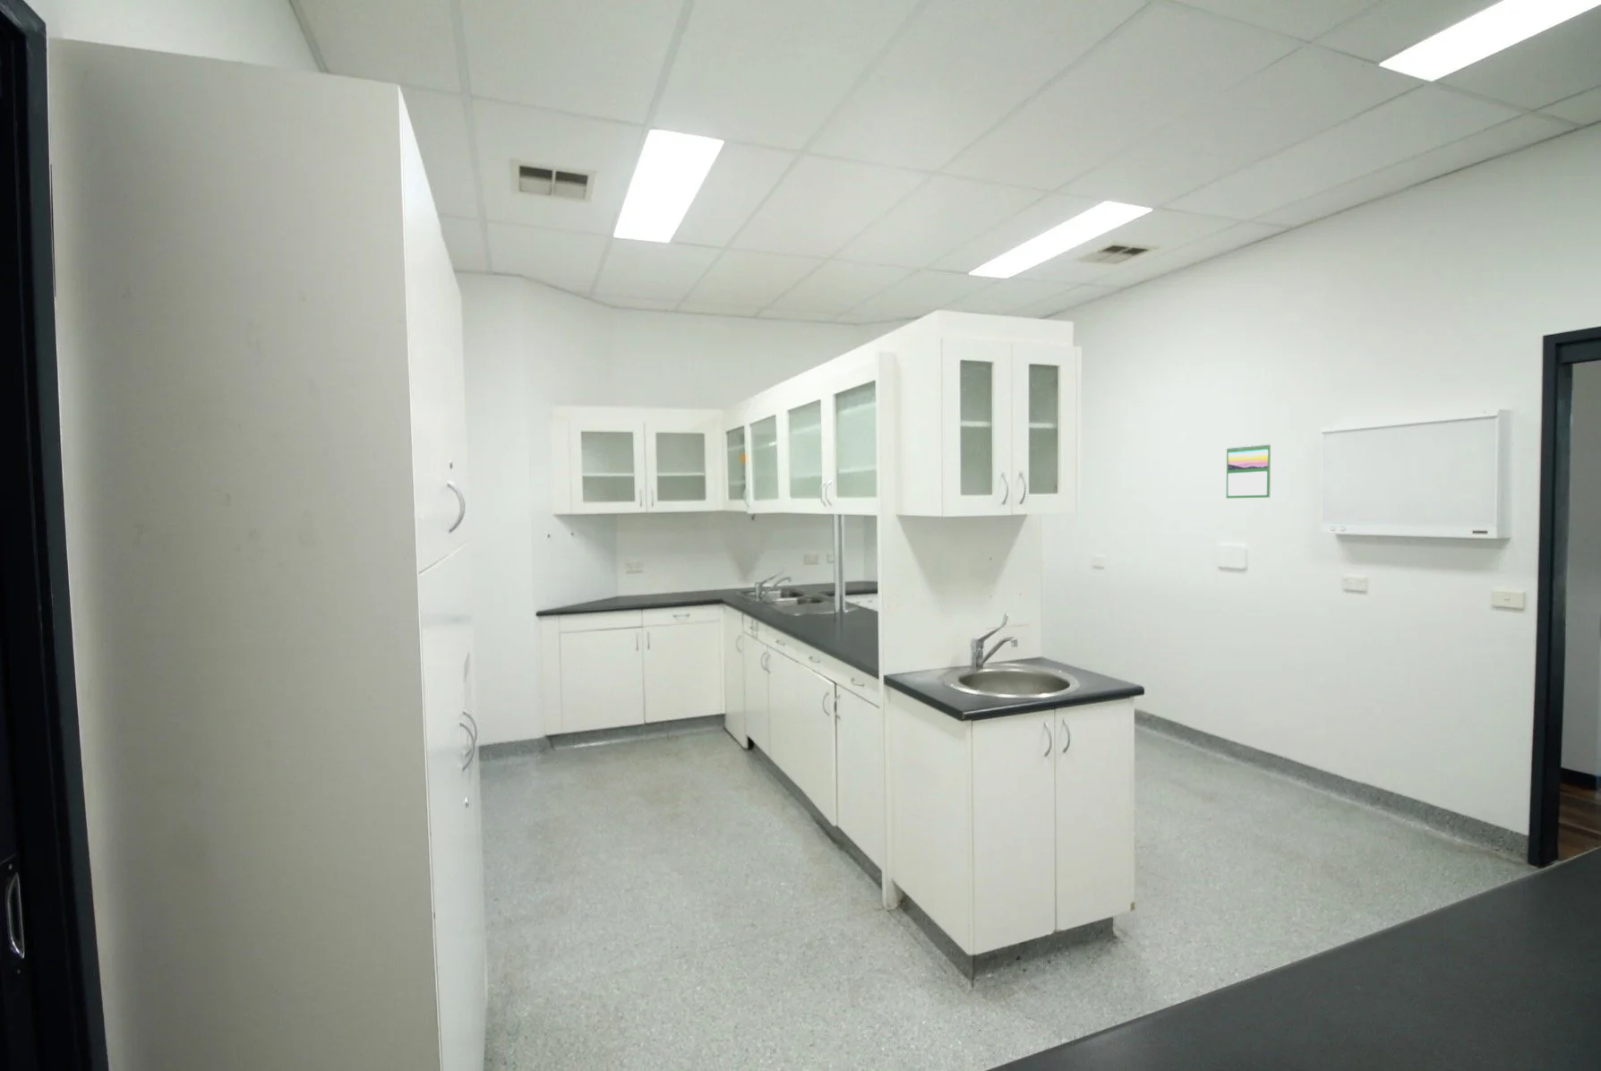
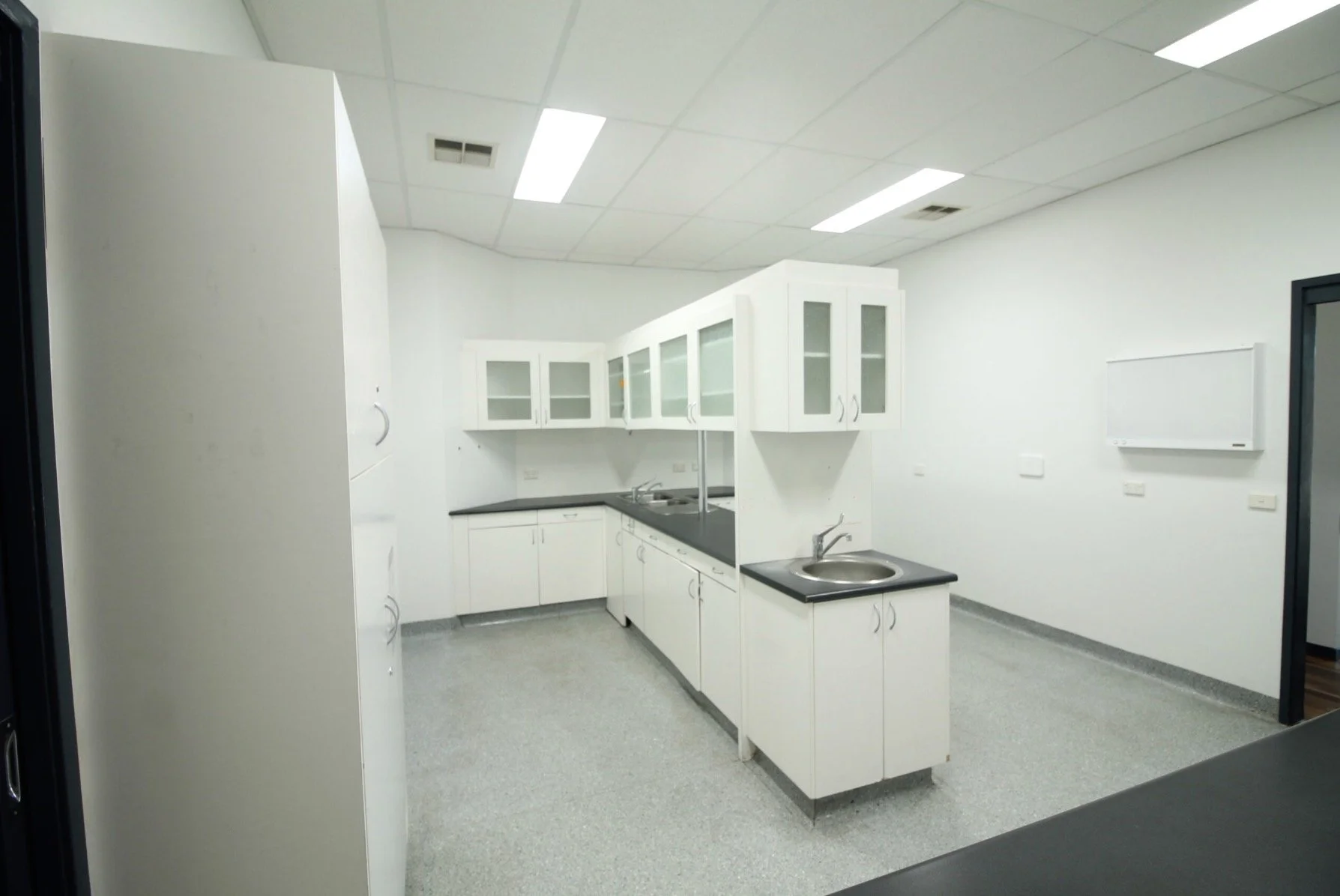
- calendar [1226,442,1271,498]
